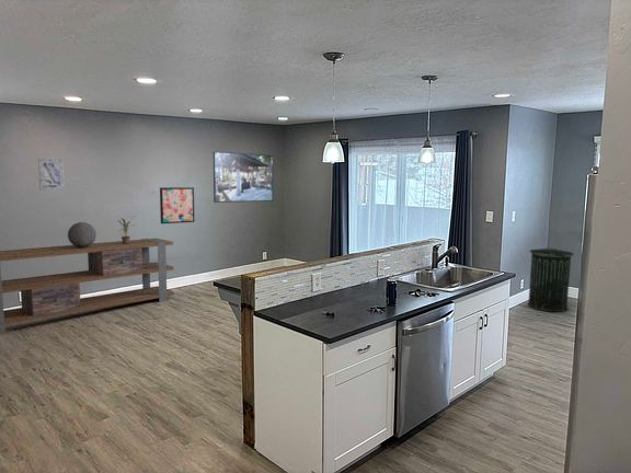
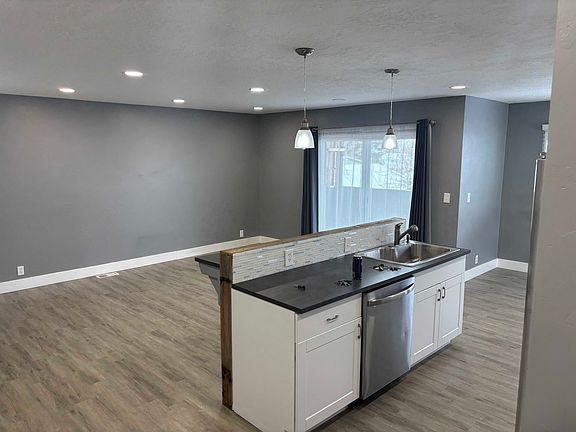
- decorative sphere [67,221,97,247]
- potted plant [116,215,137,244]
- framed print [213,151,274,204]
- wall art [37,157,66,192]
- trash can [527,247,575,312]
- shelving unit [0,238,175,334]
- wall art [159,186,195,224]
